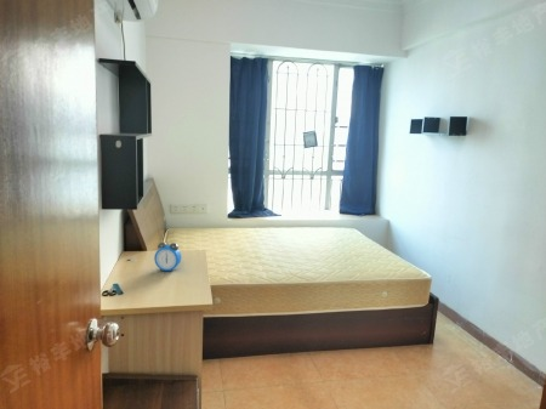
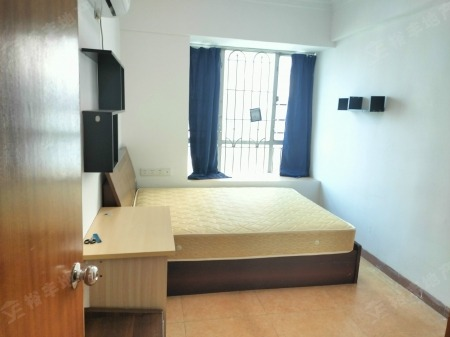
- alarm clock [153,242,182,272]
